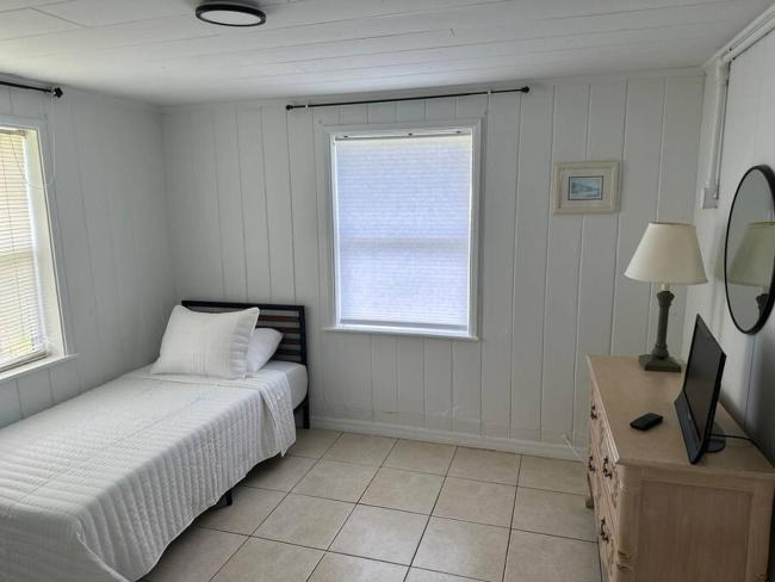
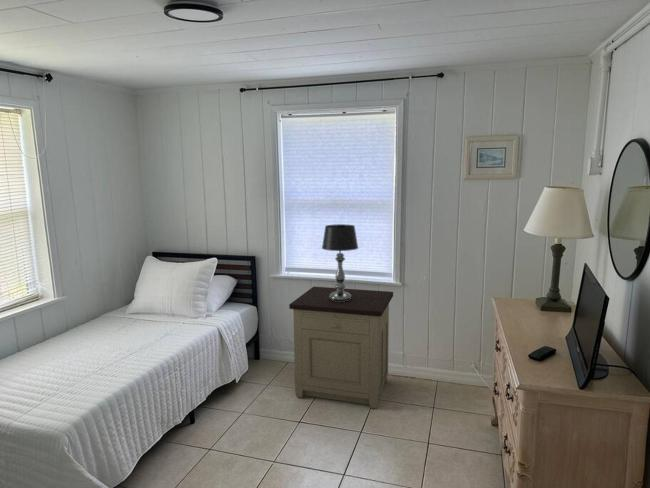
+ table lamp [321,223,359,302]
+ nightstand [288,286,394,409]
